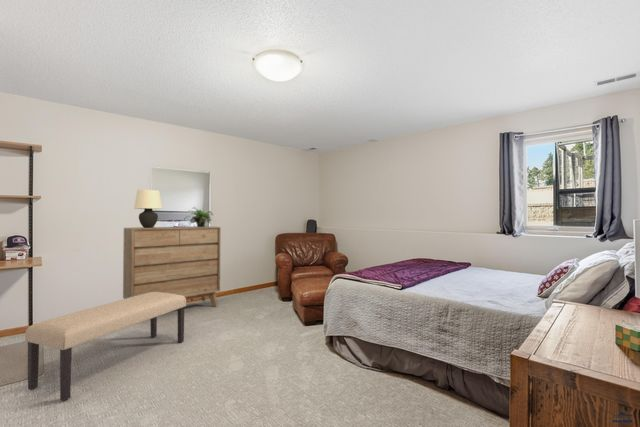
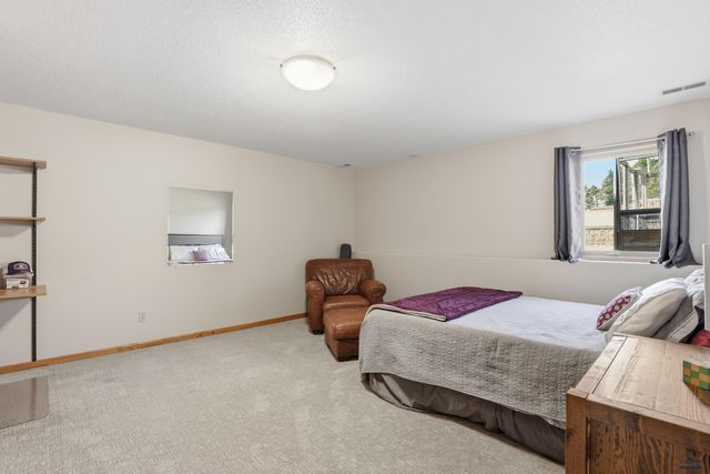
- table lamp [133,189,163,228]
- dresser [122,225,222,308]
- bench [24,292,187,402]
- potted plant [183,206,214,227]
